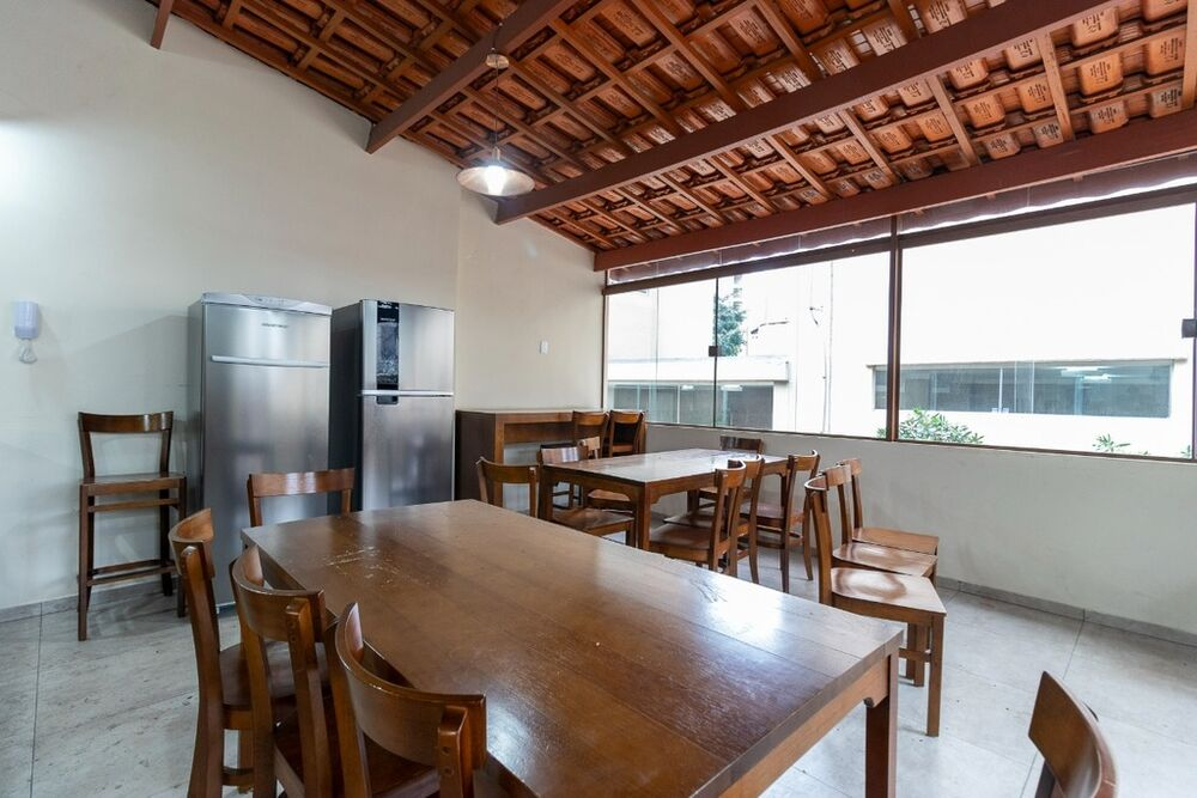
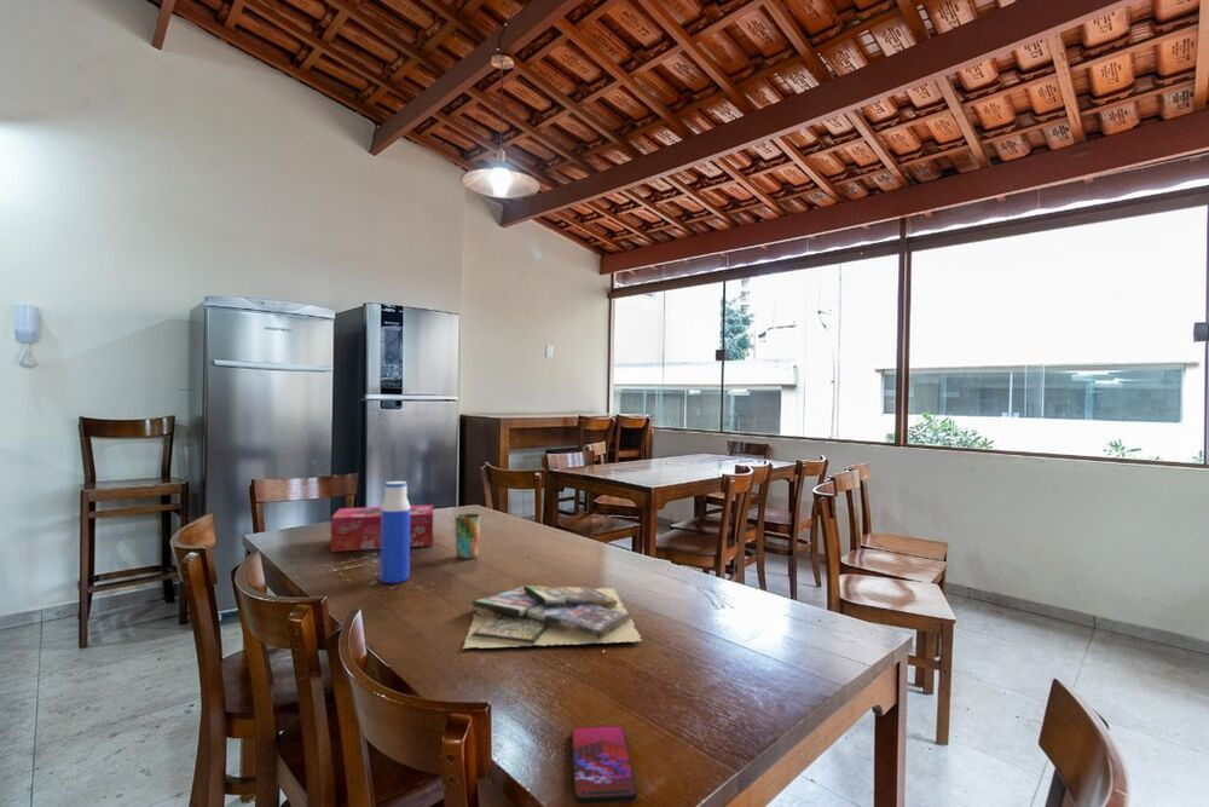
+ video game cases [461,584,643,650]
+ water bottle [378,480,411,584]
+ cup [453,513,481,560]
+ tissue box [330,503,434,553]
+ smartphone [571,725,638,805]
